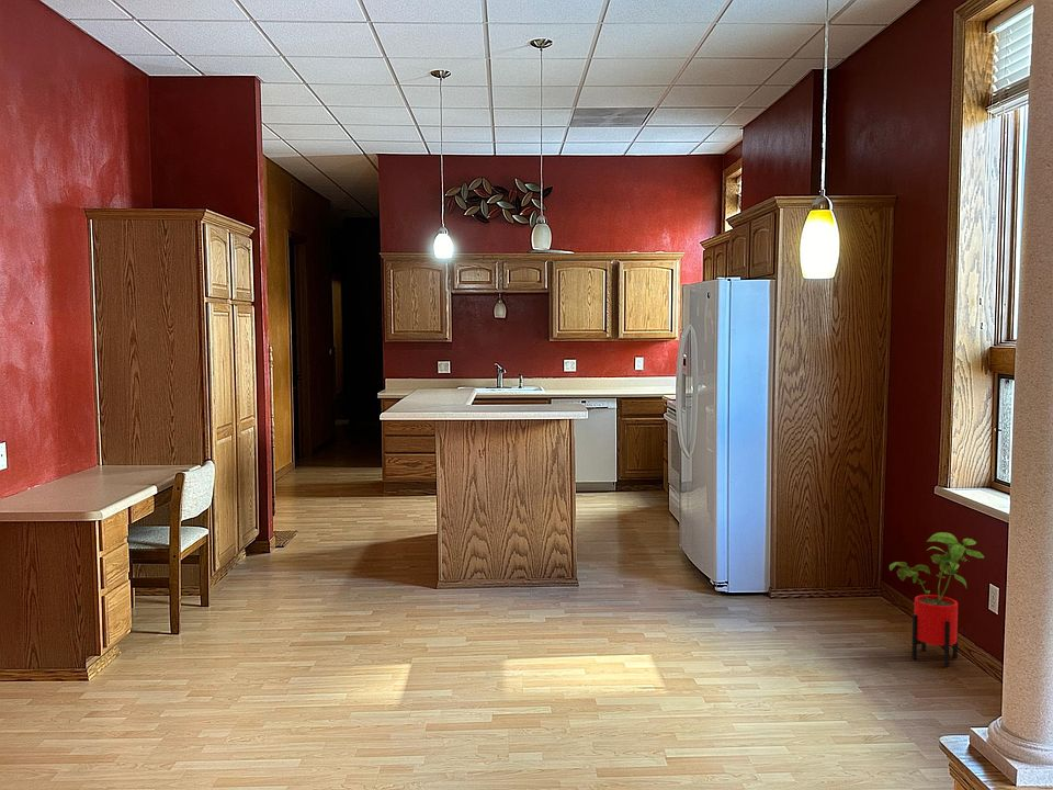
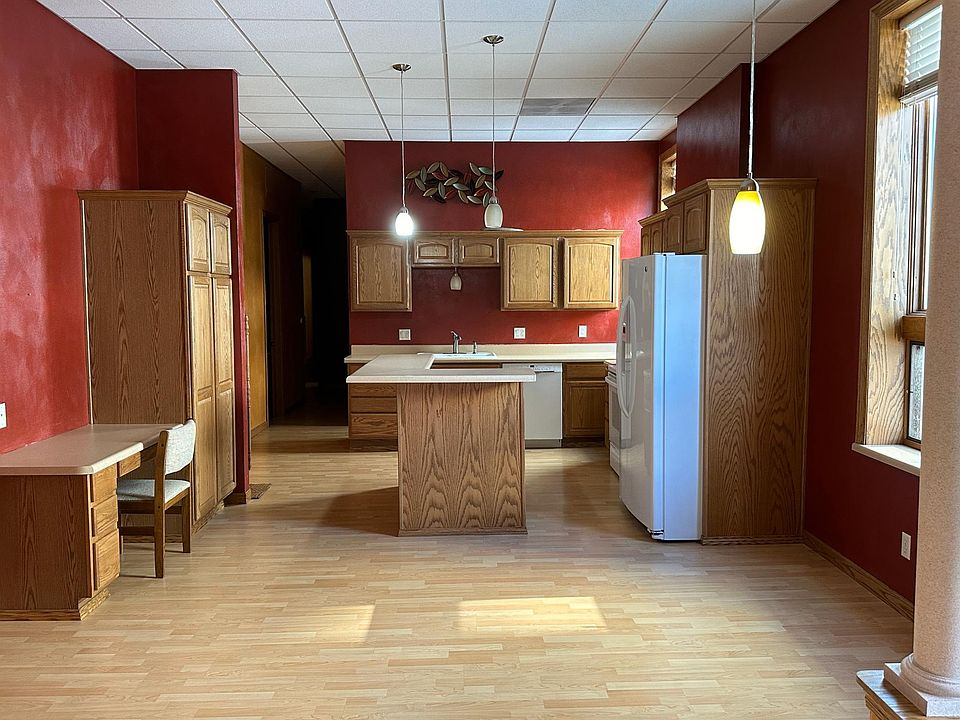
- house plant [888,531,985,668]
